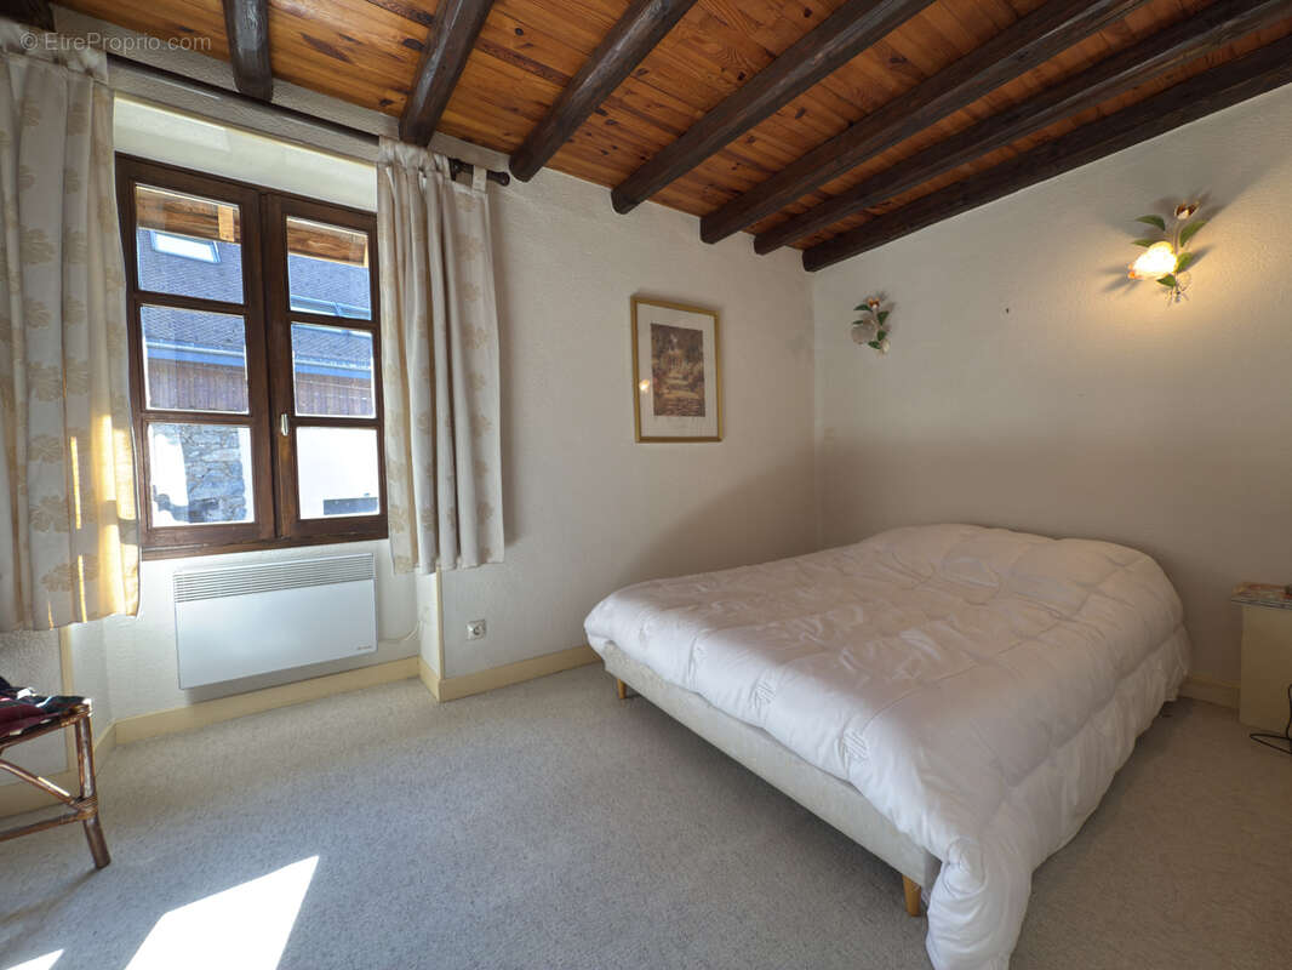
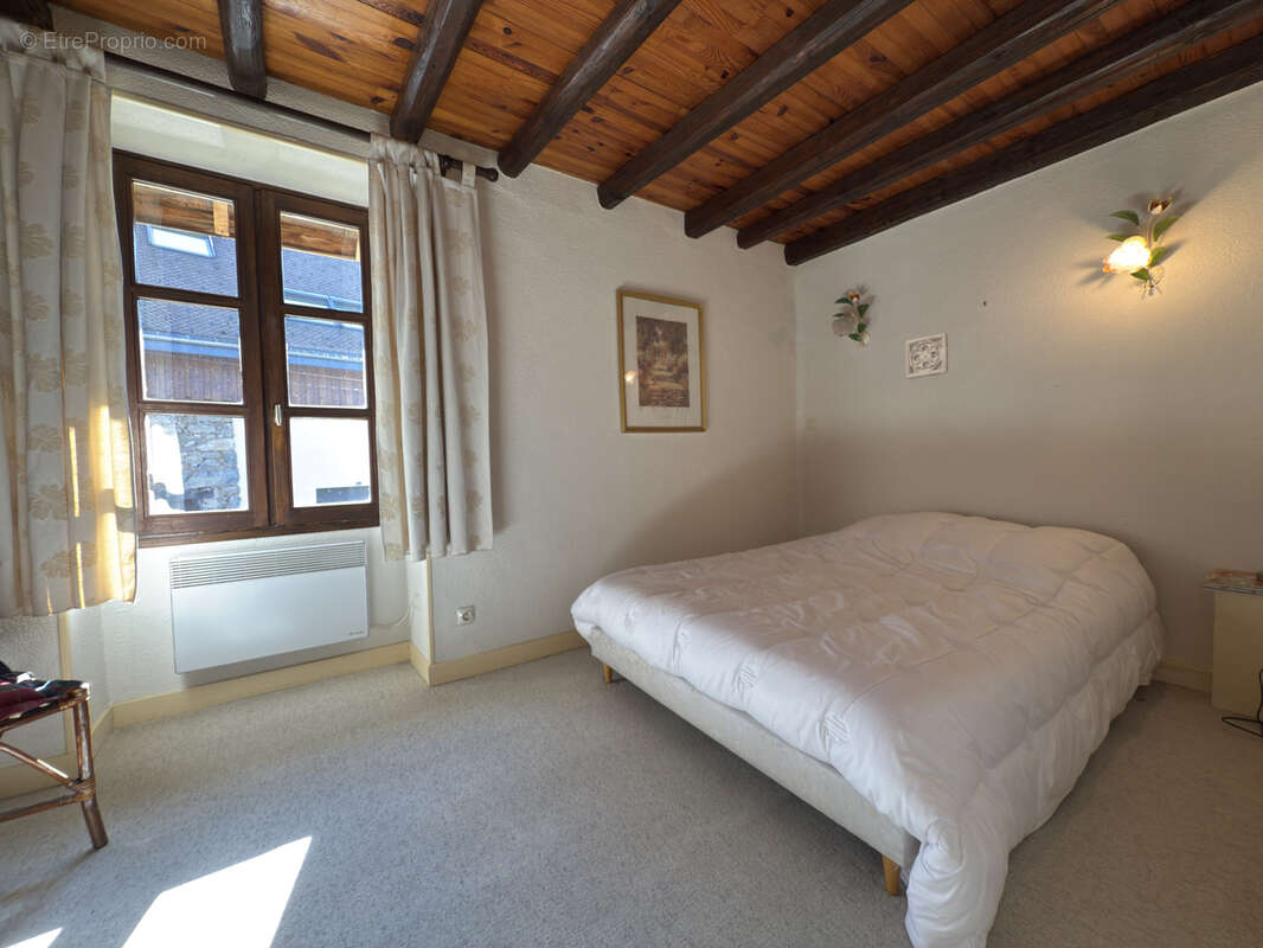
+ wall ornament [904,332,949,380]
